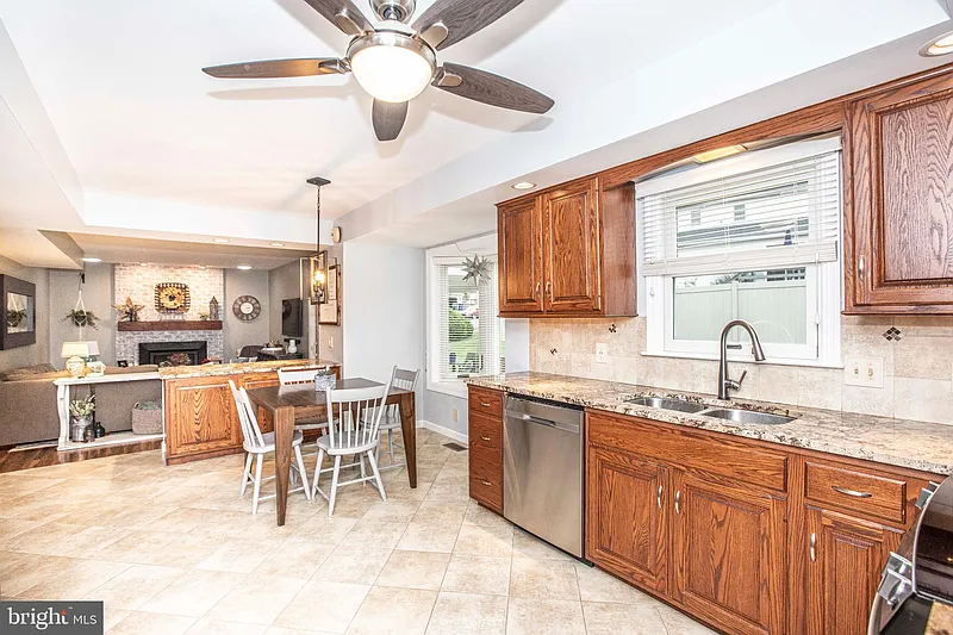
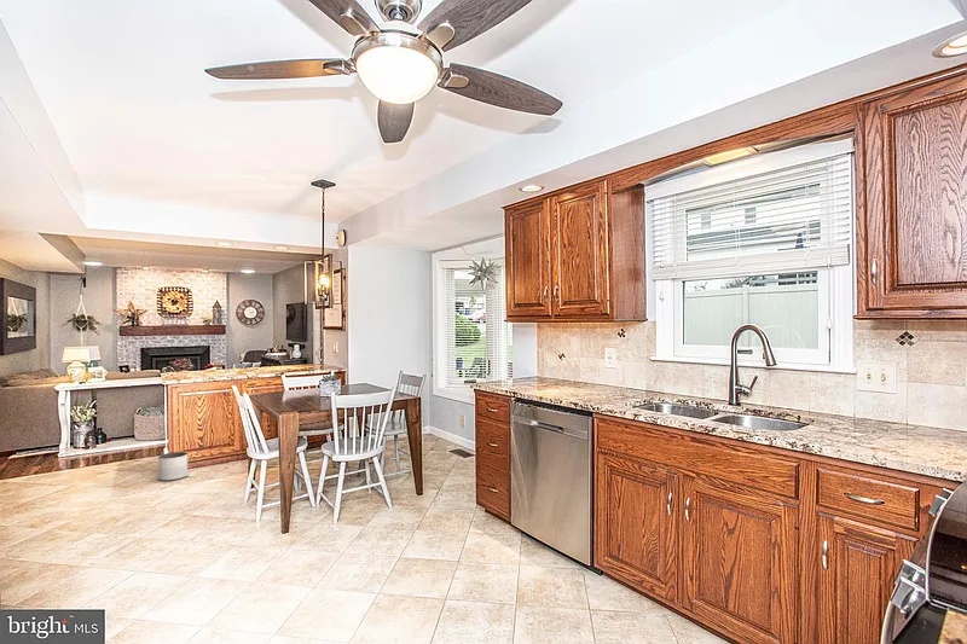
+ planter [157,451,189,482]
